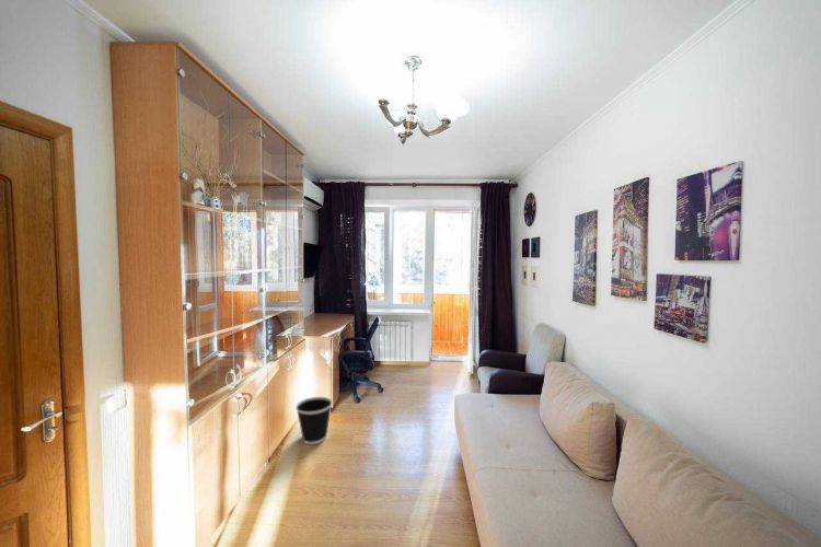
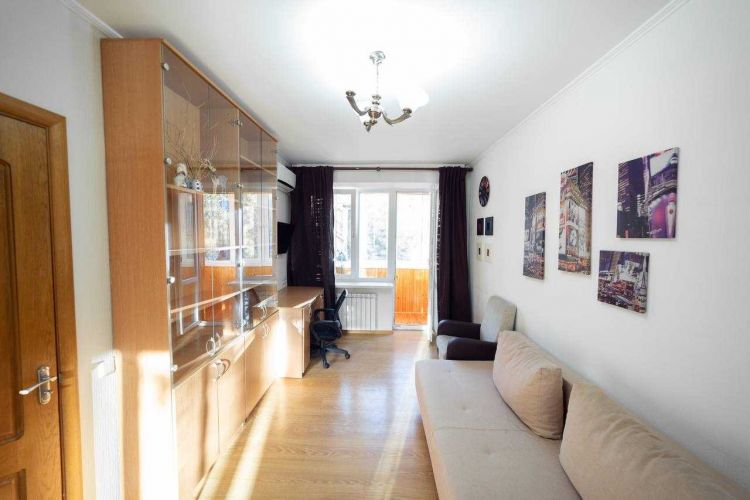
- wastebasket [294,396,334,445]
